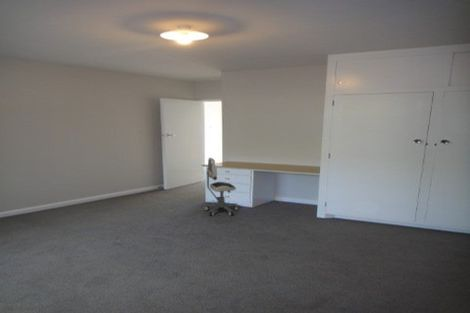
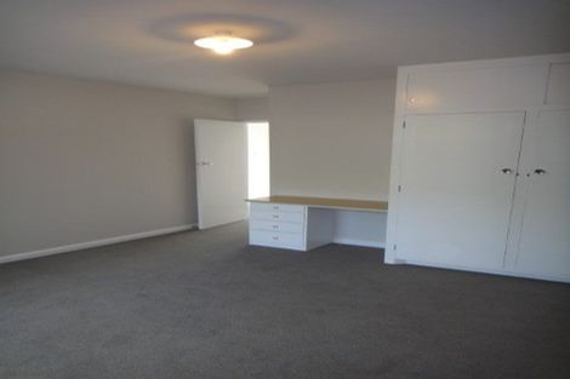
- office chair [203,157,239,217]
